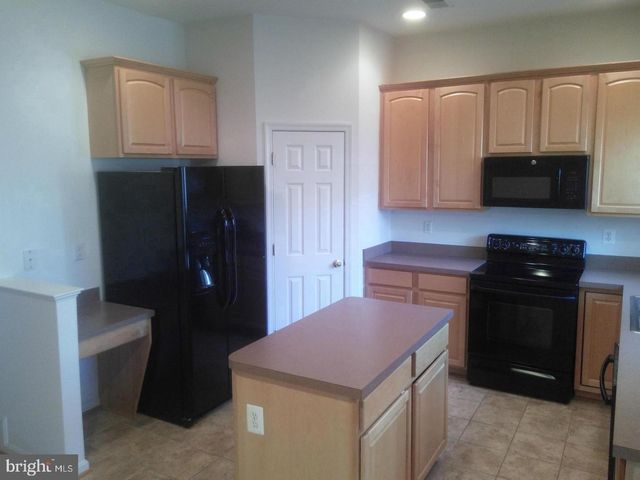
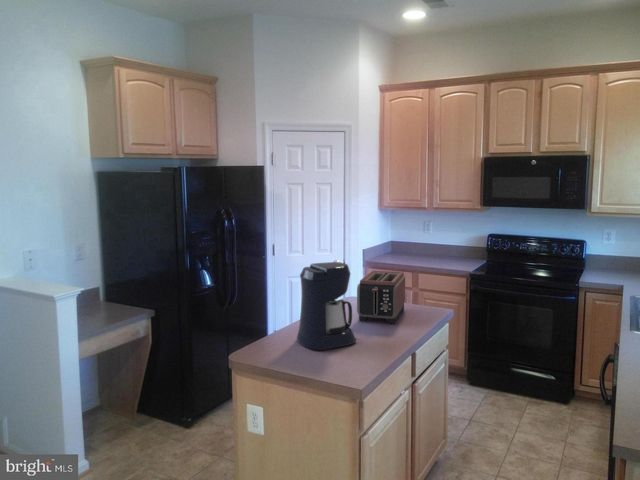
+ toaster [356,270,406,325]
+ coffee maker [296,261,357,351]
